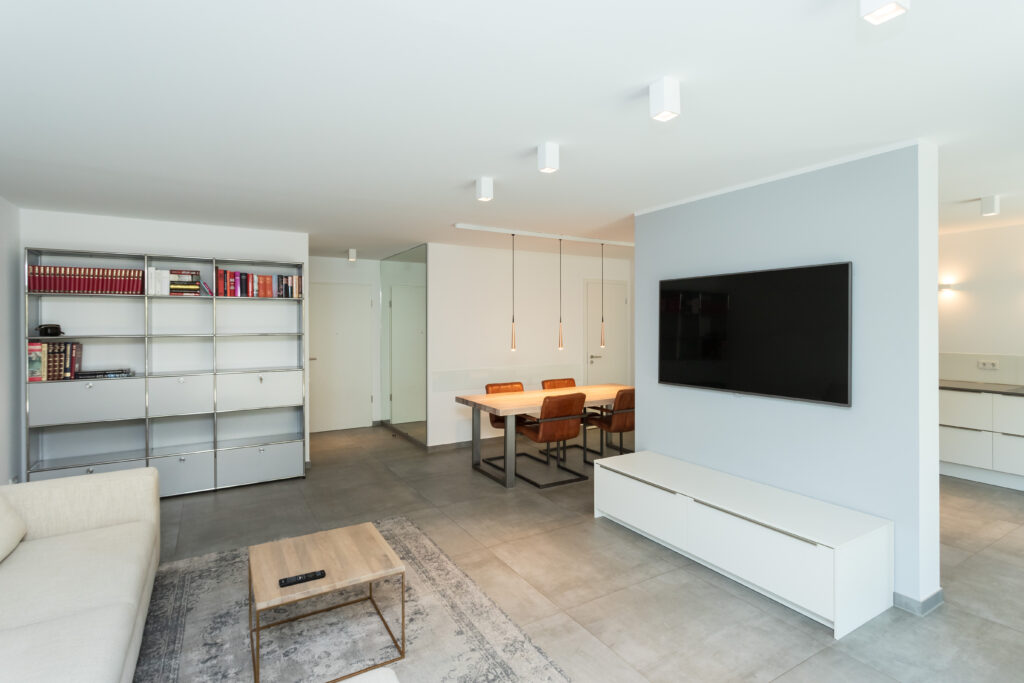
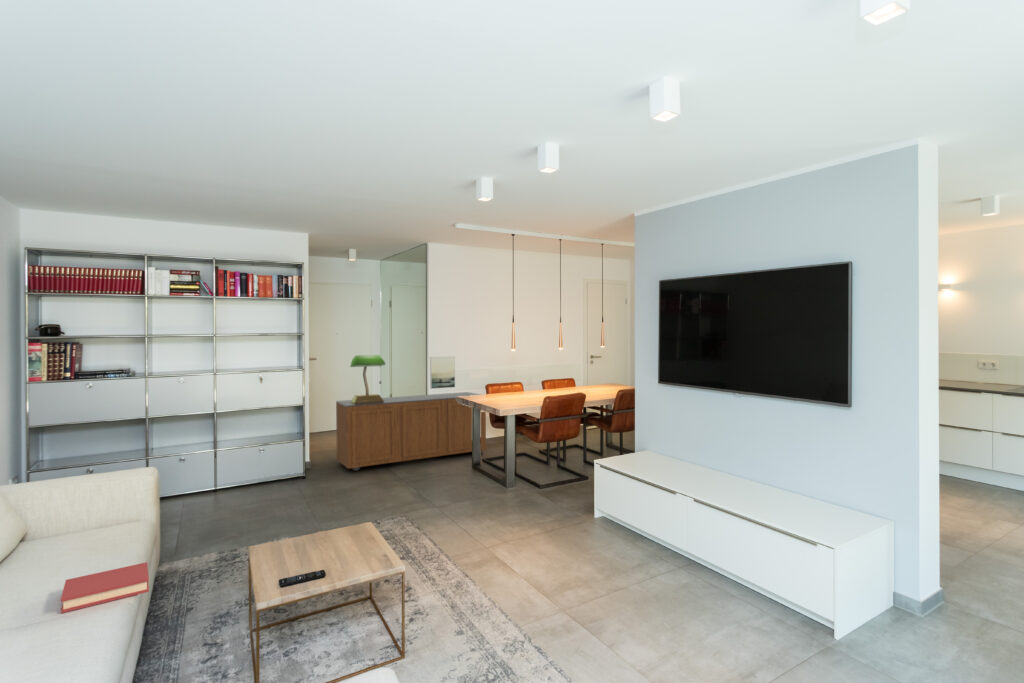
+ sideboard [335,391,487,472]
+ table lamp [349,354,387,404]
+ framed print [429,355,456,390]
+ hardback book [60,561,150,614]
